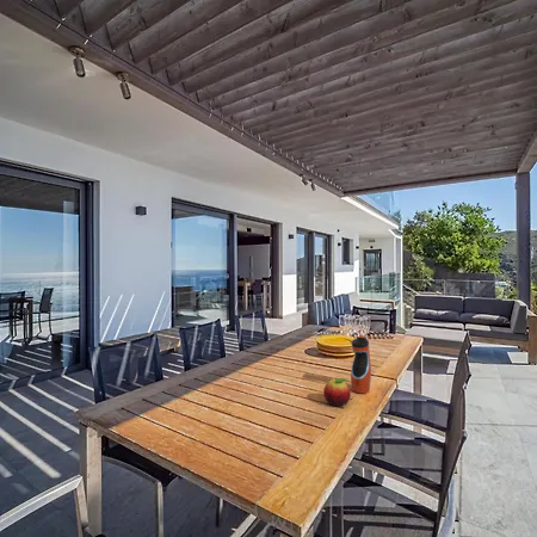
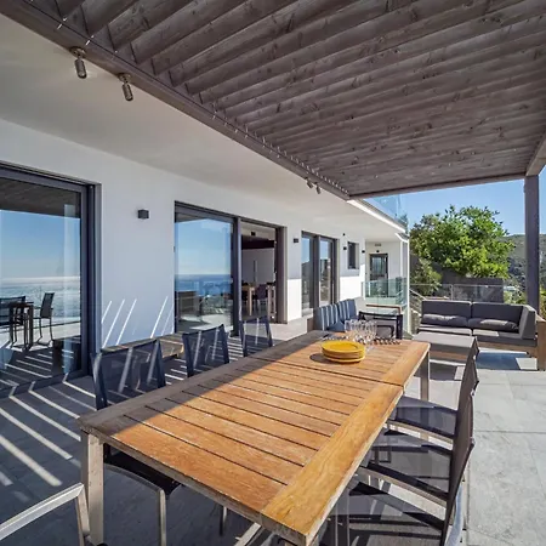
- water bottle [350,333,372,395]
- fruit [322,377,352,407]
